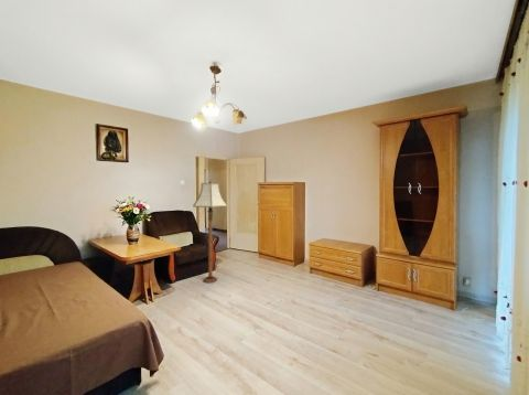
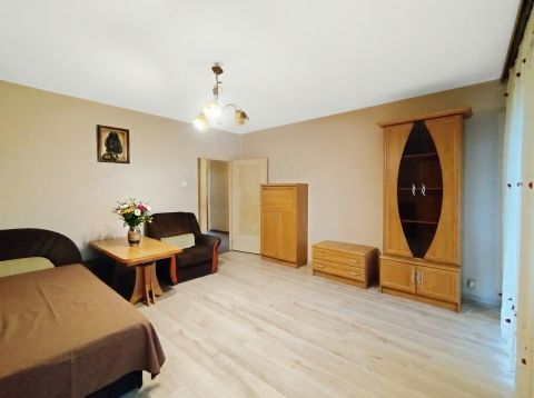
- floor lamp [192,180,229,284]
